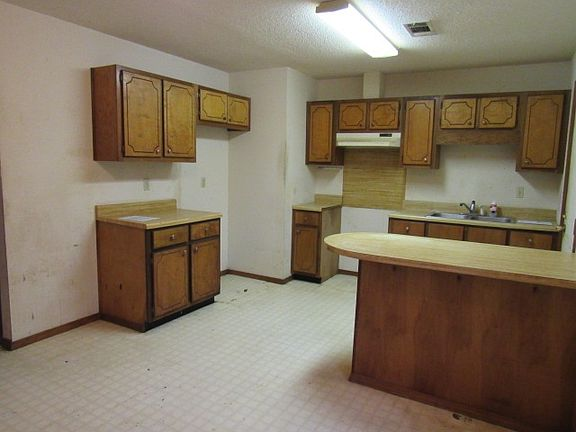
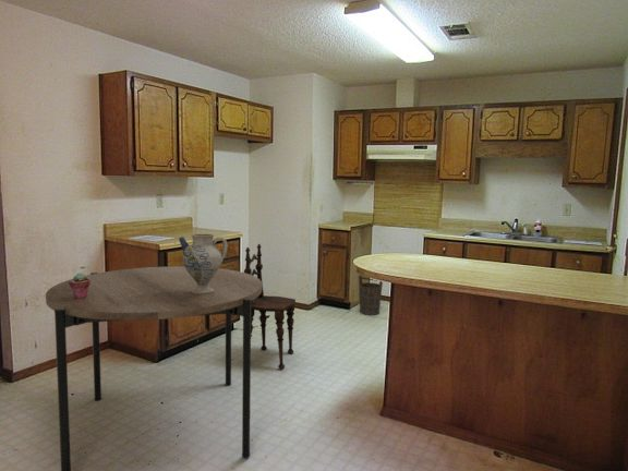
+ potted succulent [69,273,90,299]
+ pitcher [178,233,228,294]
+ dining table [45,265,263,471]
+ dining chair [243,243,297,370]
+ bucket [358,274,384,316]
